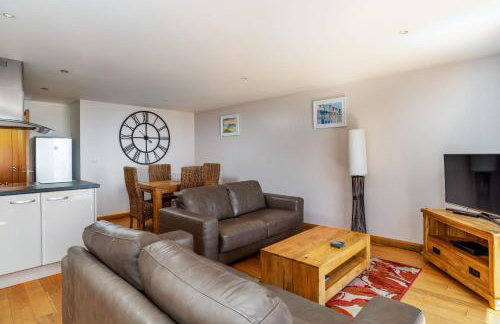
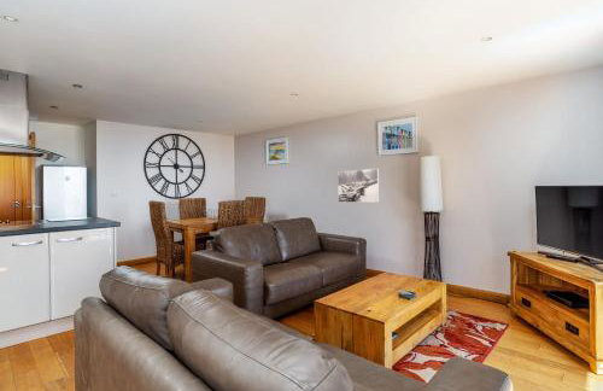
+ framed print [336,168,381,204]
